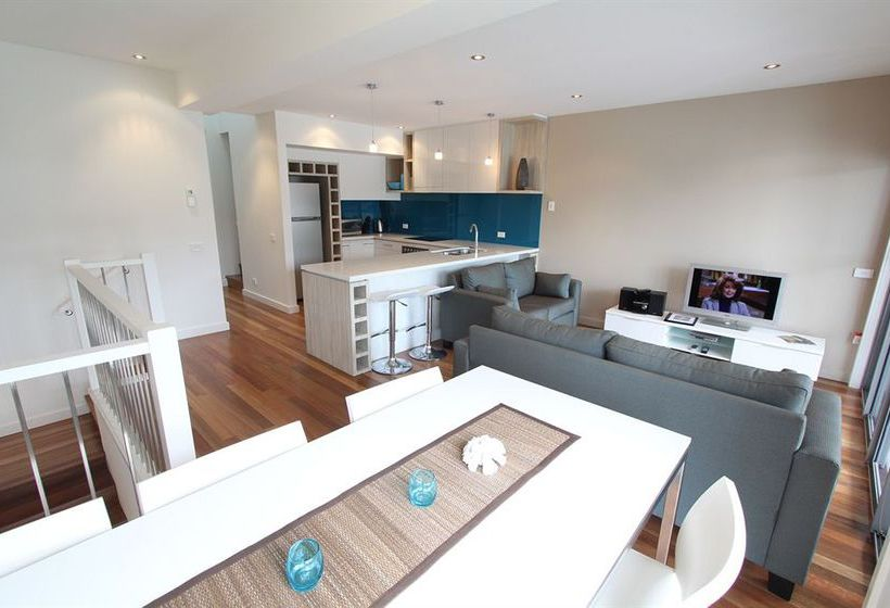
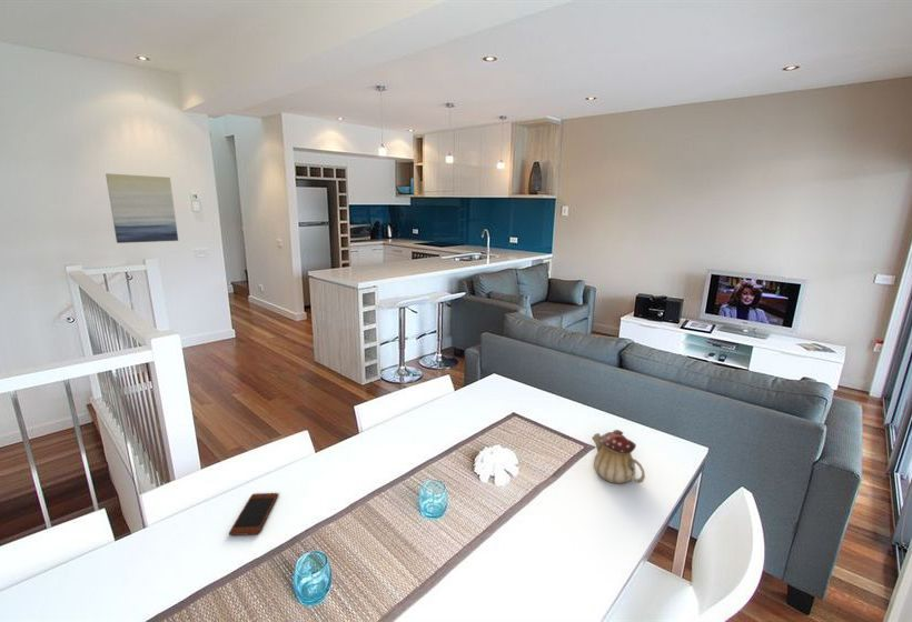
+ smartphone [228,492,279,536]
+ teapot [591,429,646,485]
+ wall art [105,172,179,244]
